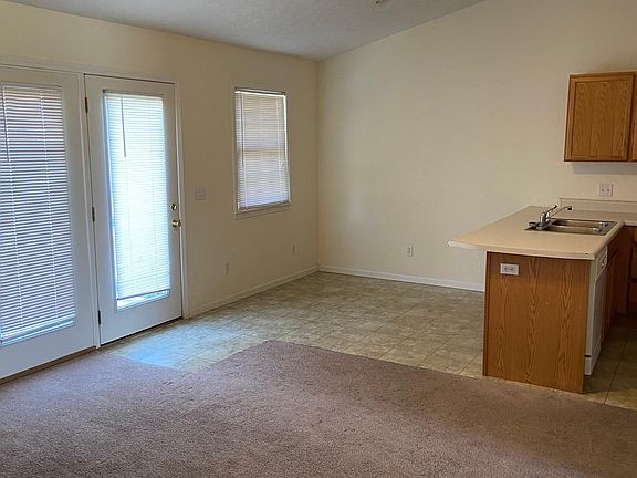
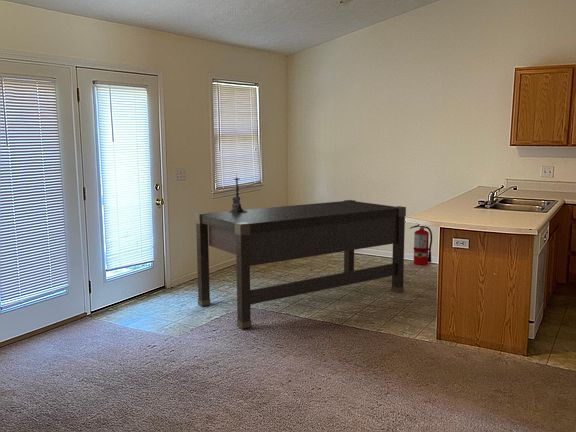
+ candle holder [228,172,248,213]
+ dining table [194,199,407,330]
+ fire extinguisher [409,224,433,266]
